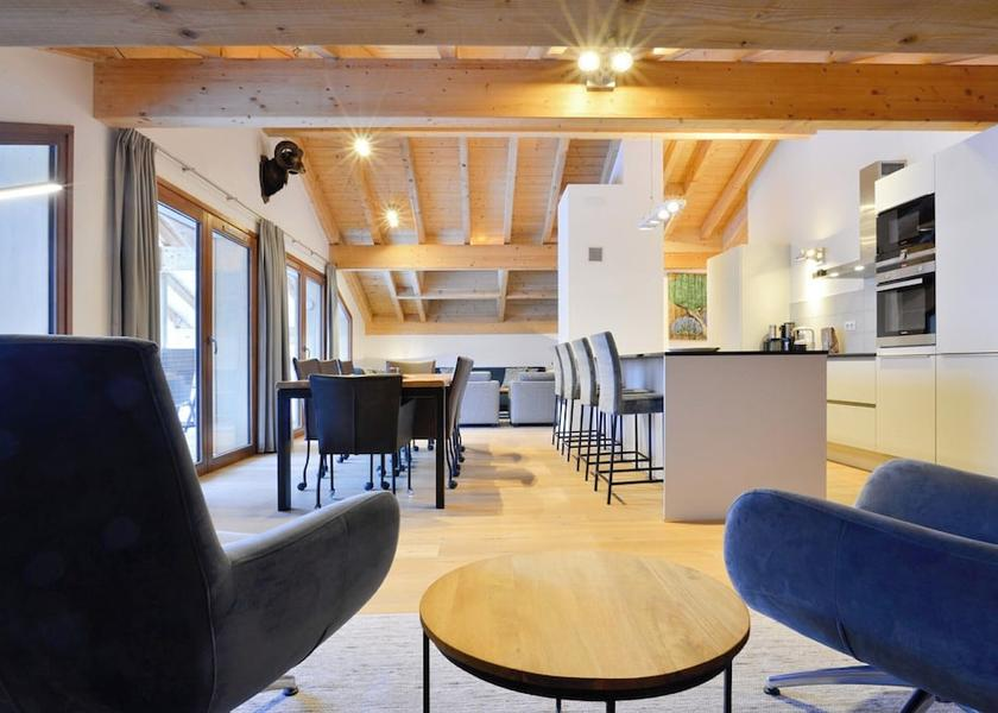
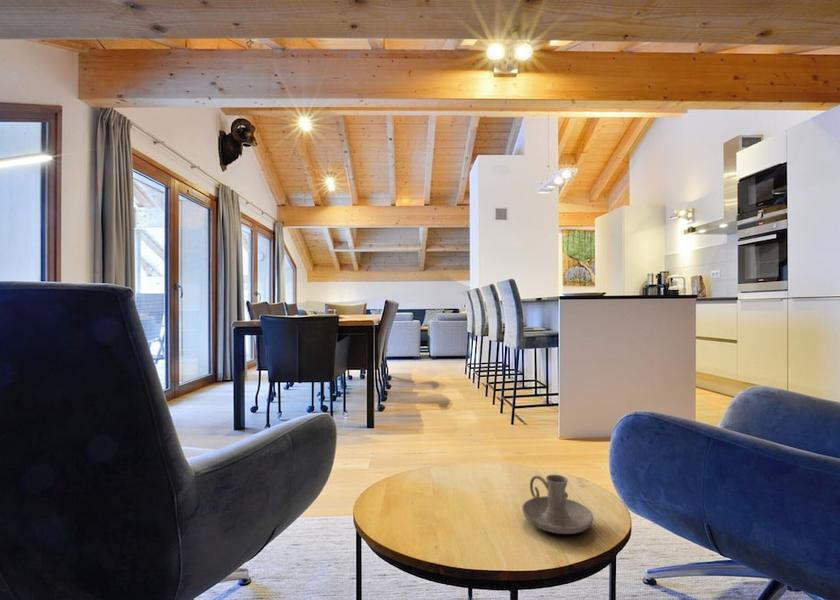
+ candle holder [521,474,594,535]
